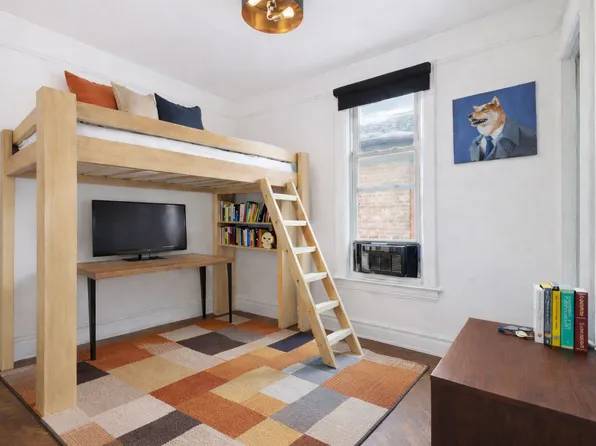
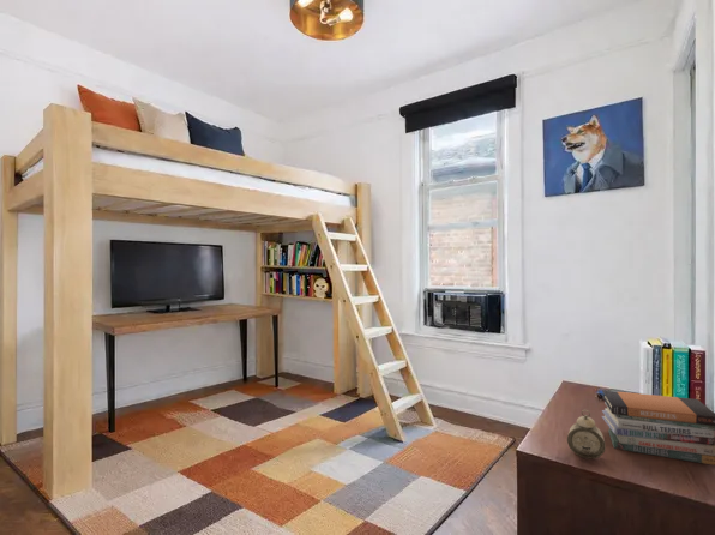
+ alarm clock [566,409,607,459]
+ book stack [601,390,715,467]
